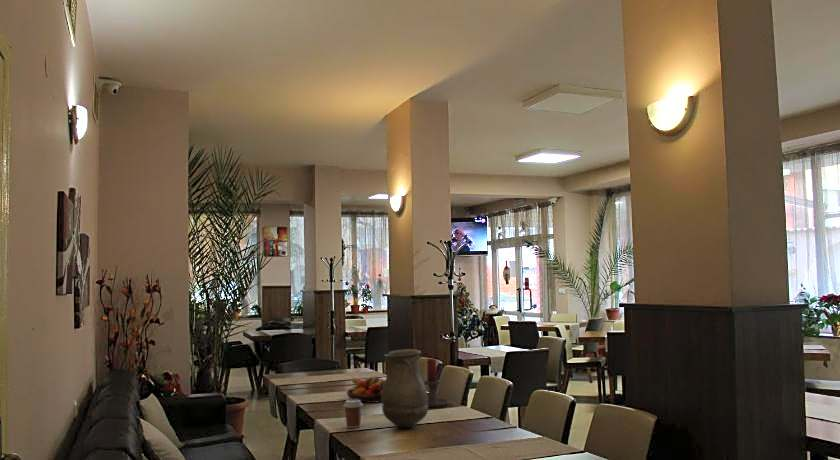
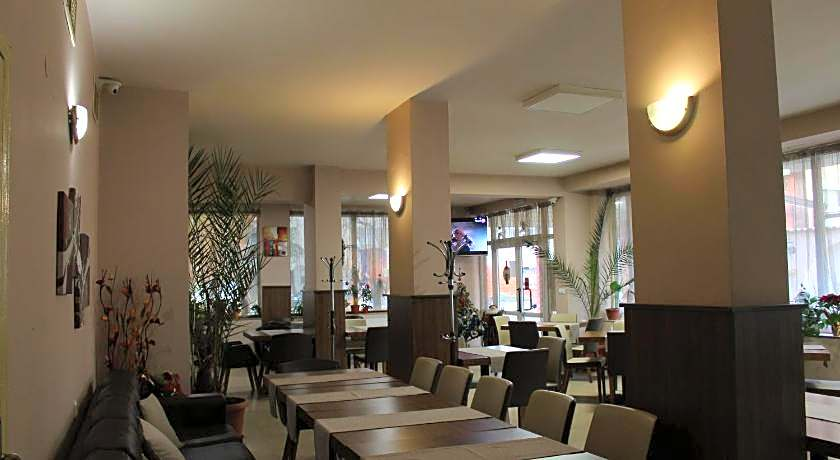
- fruit bowl [346,375,386,404]
- candle holder [423,357,450,408]
- coffee cup [342,399,364,429]
- vase [381,348,429,429]
